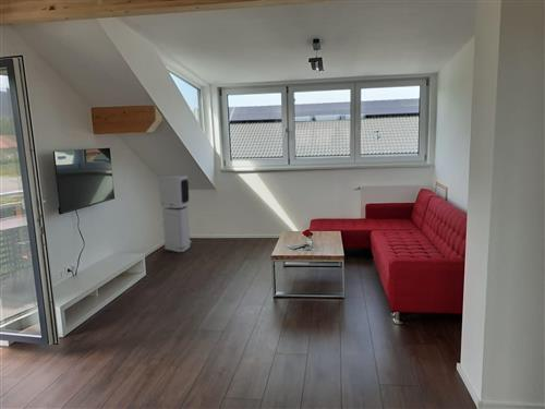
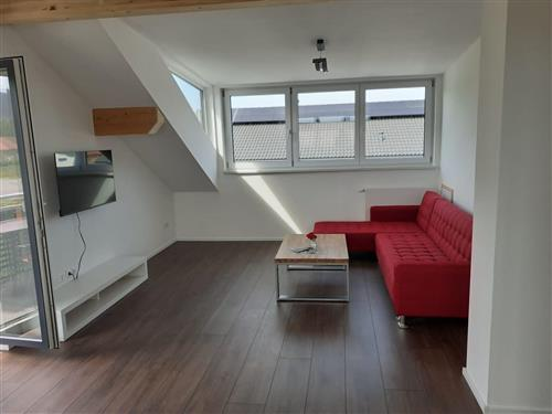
- air purifier [158,175,192,253]
